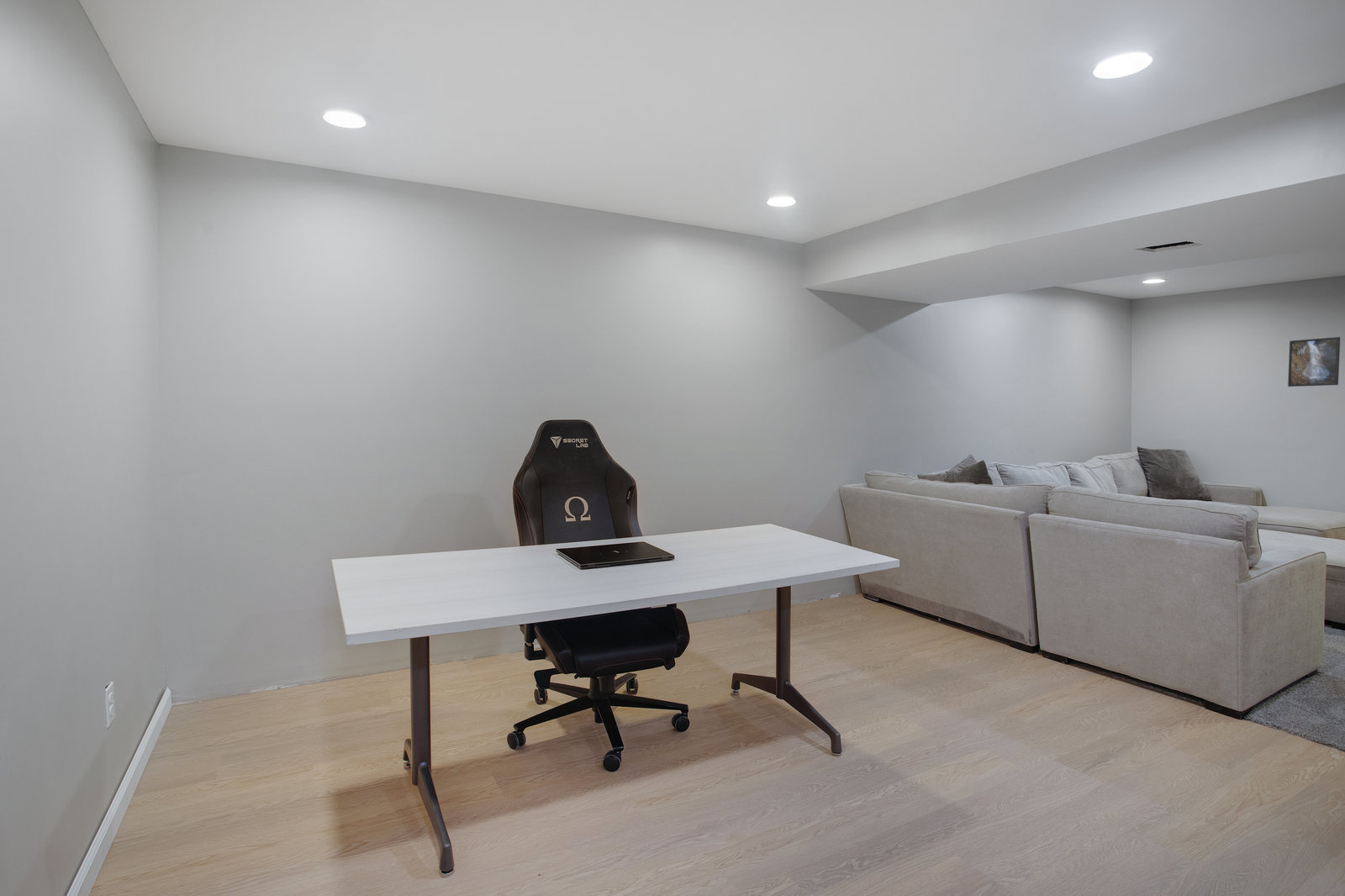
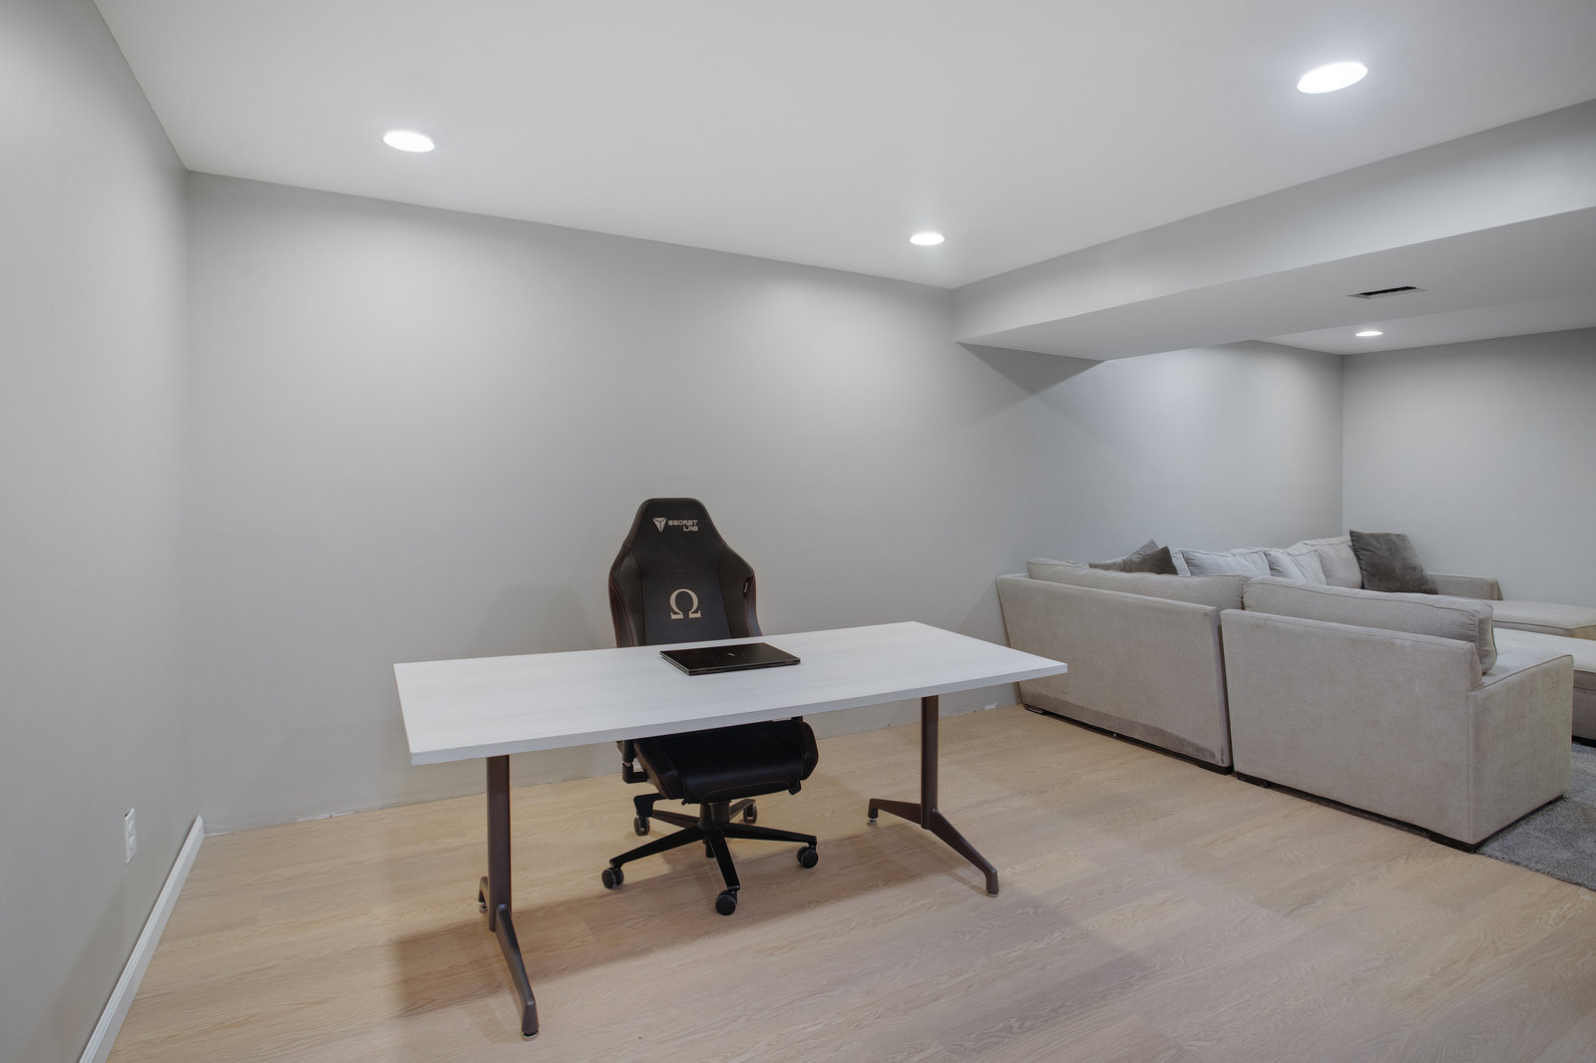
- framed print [1287,336,1341,387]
